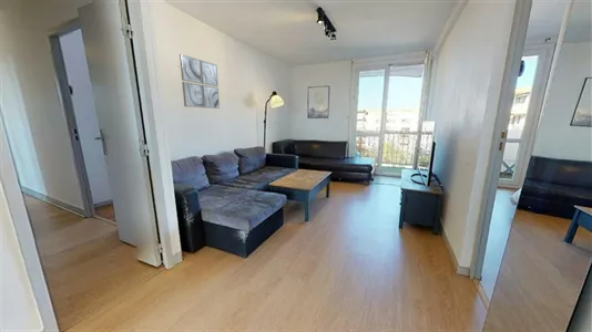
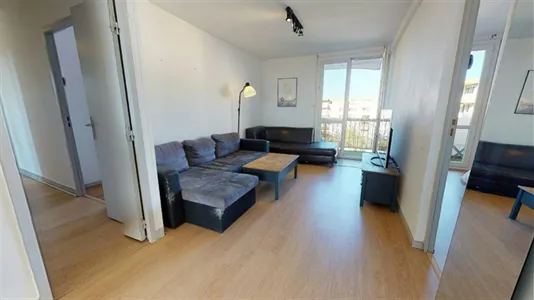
- wall art [178,53,221,110]
